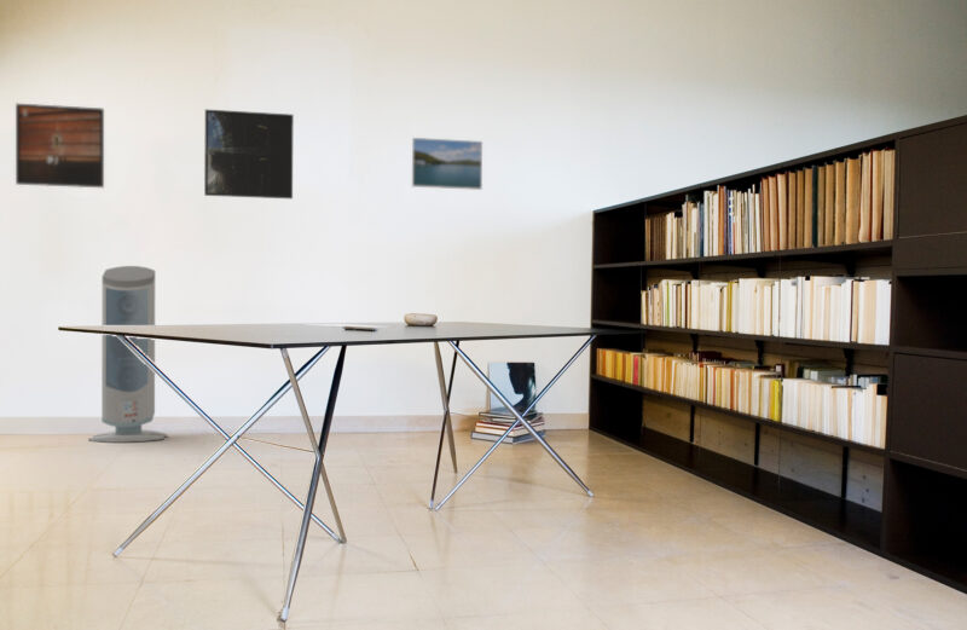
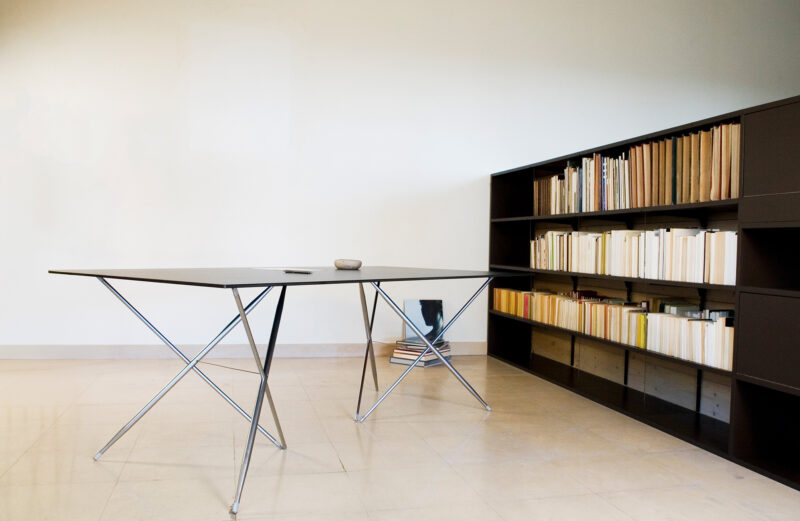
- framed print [203,109,295,200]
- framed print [15,103,105,189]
- air purifier [87,265,168,444]
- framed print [411,137,484,191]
